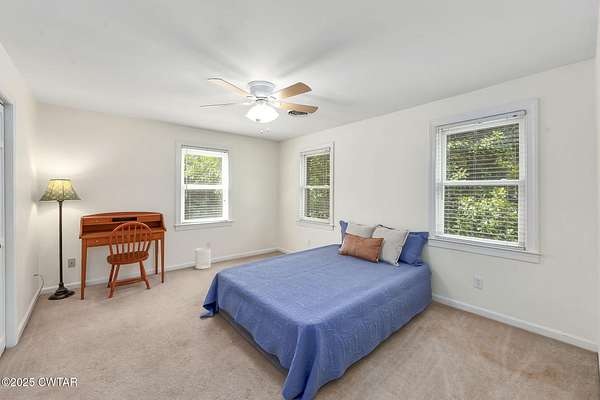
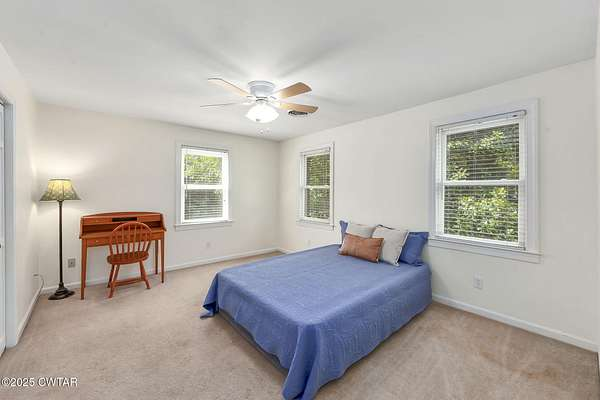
- wastebasket [194,247,212,270]
